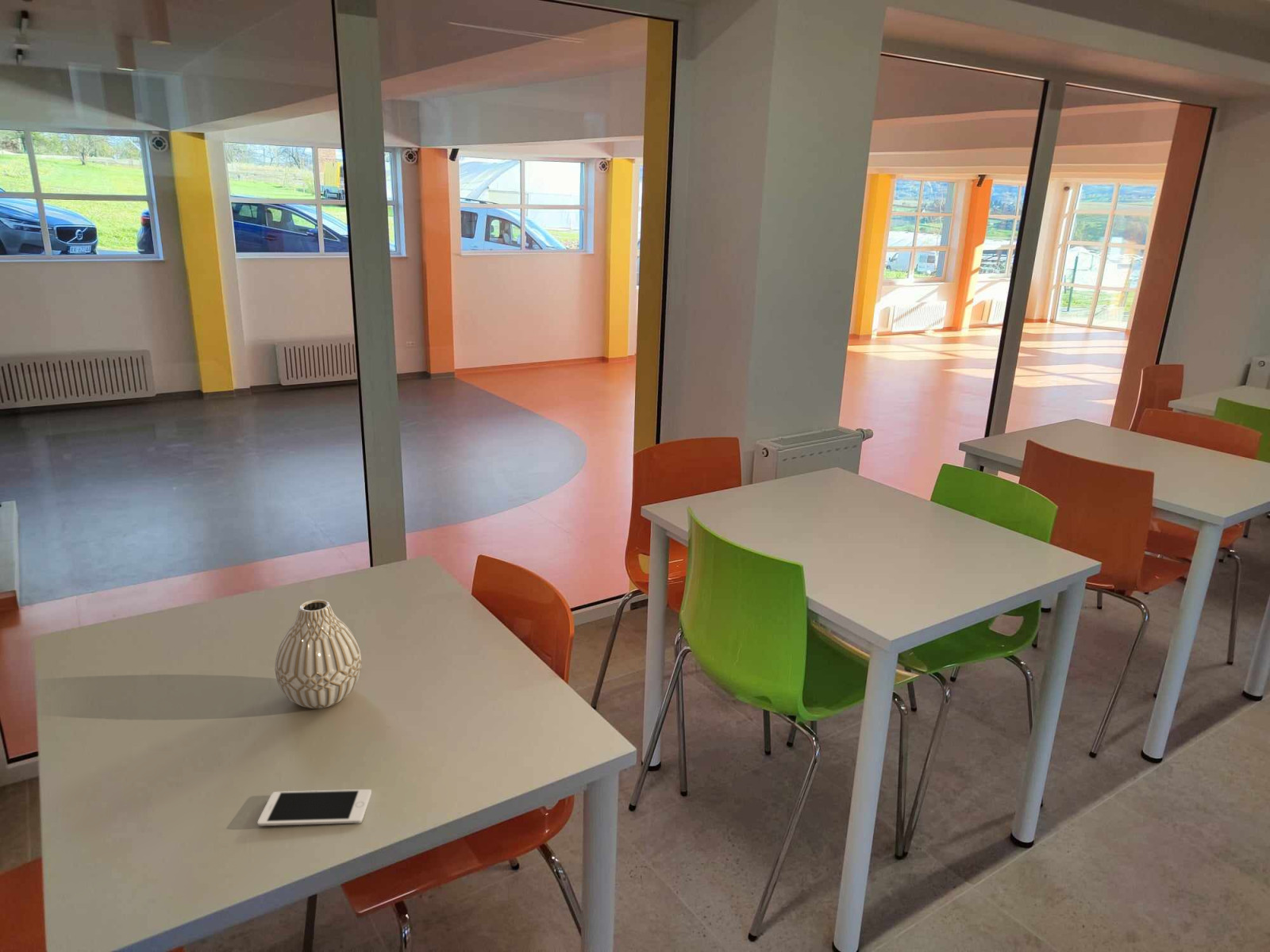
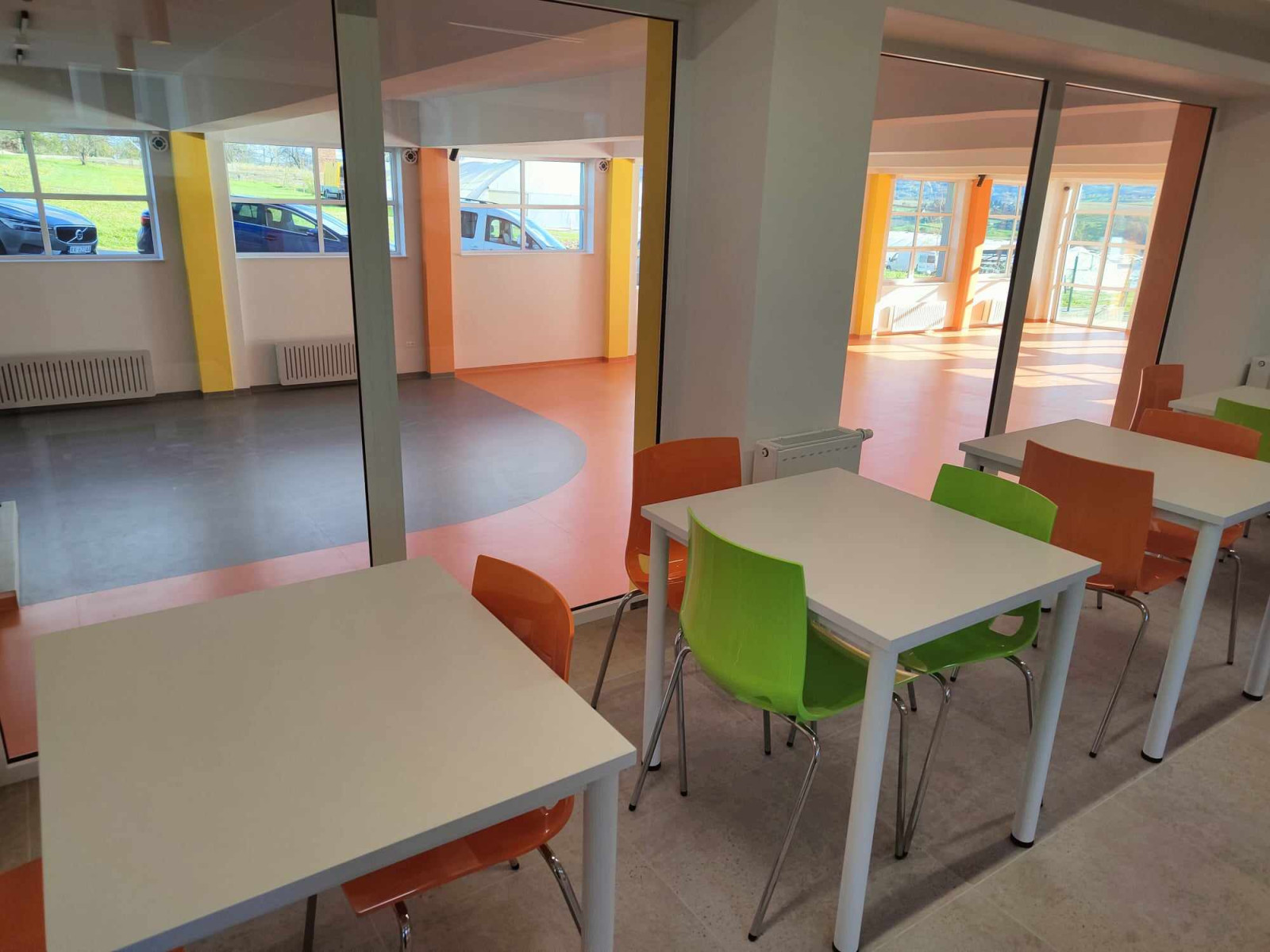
- vase [275,599,363,709]
- cell phone [256,789,372,827]
